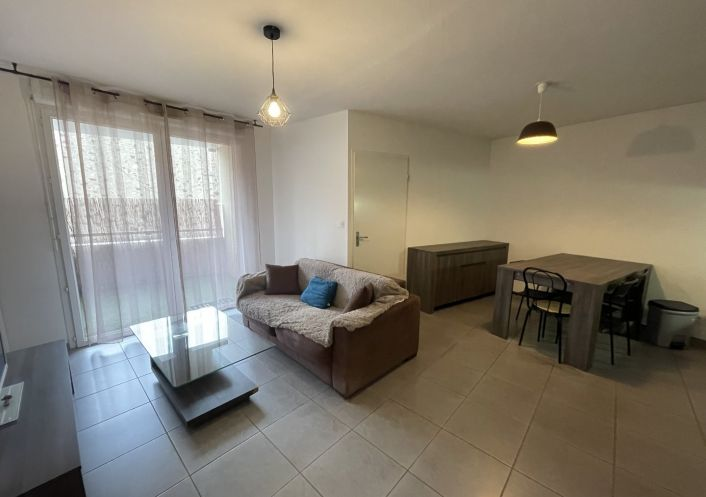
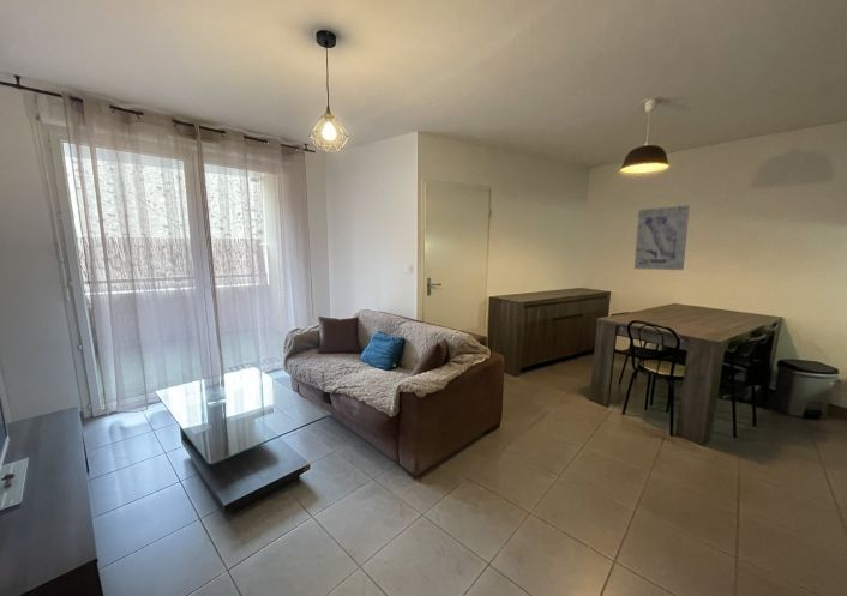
+ wall art [633,204,691,271]
